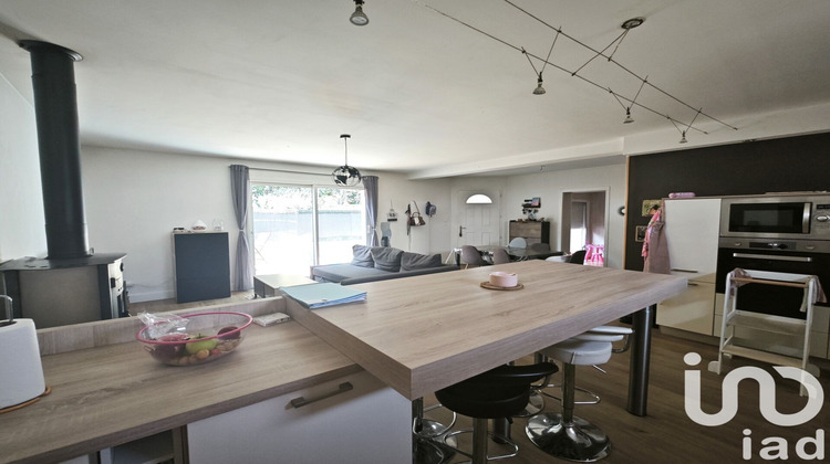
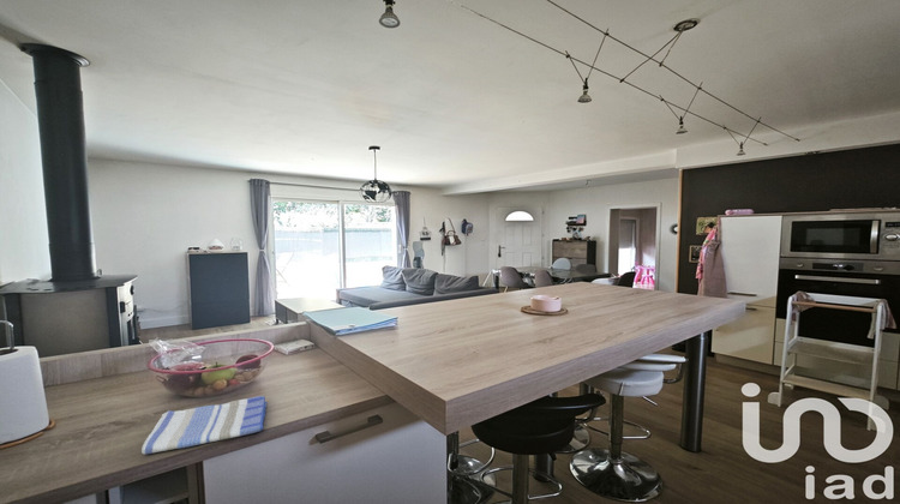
+ dish towel [140,395,268,455]
